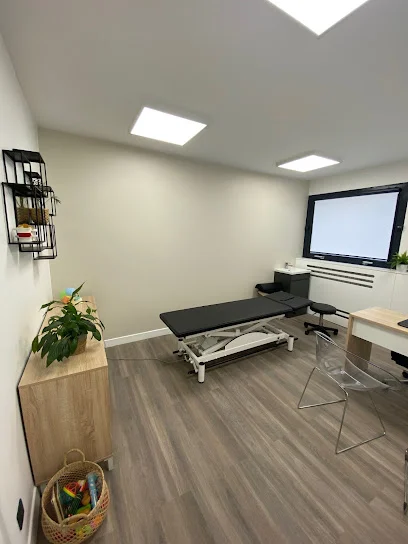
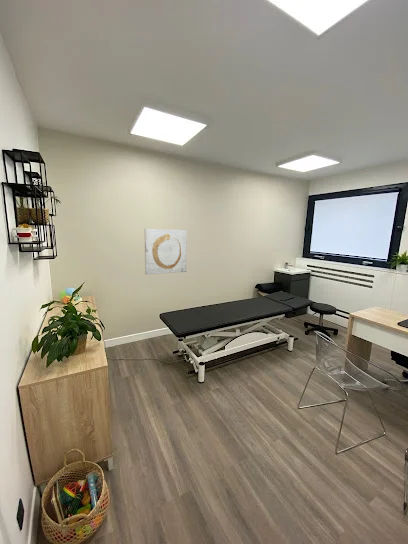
+ wall art [143,228,188,275]
